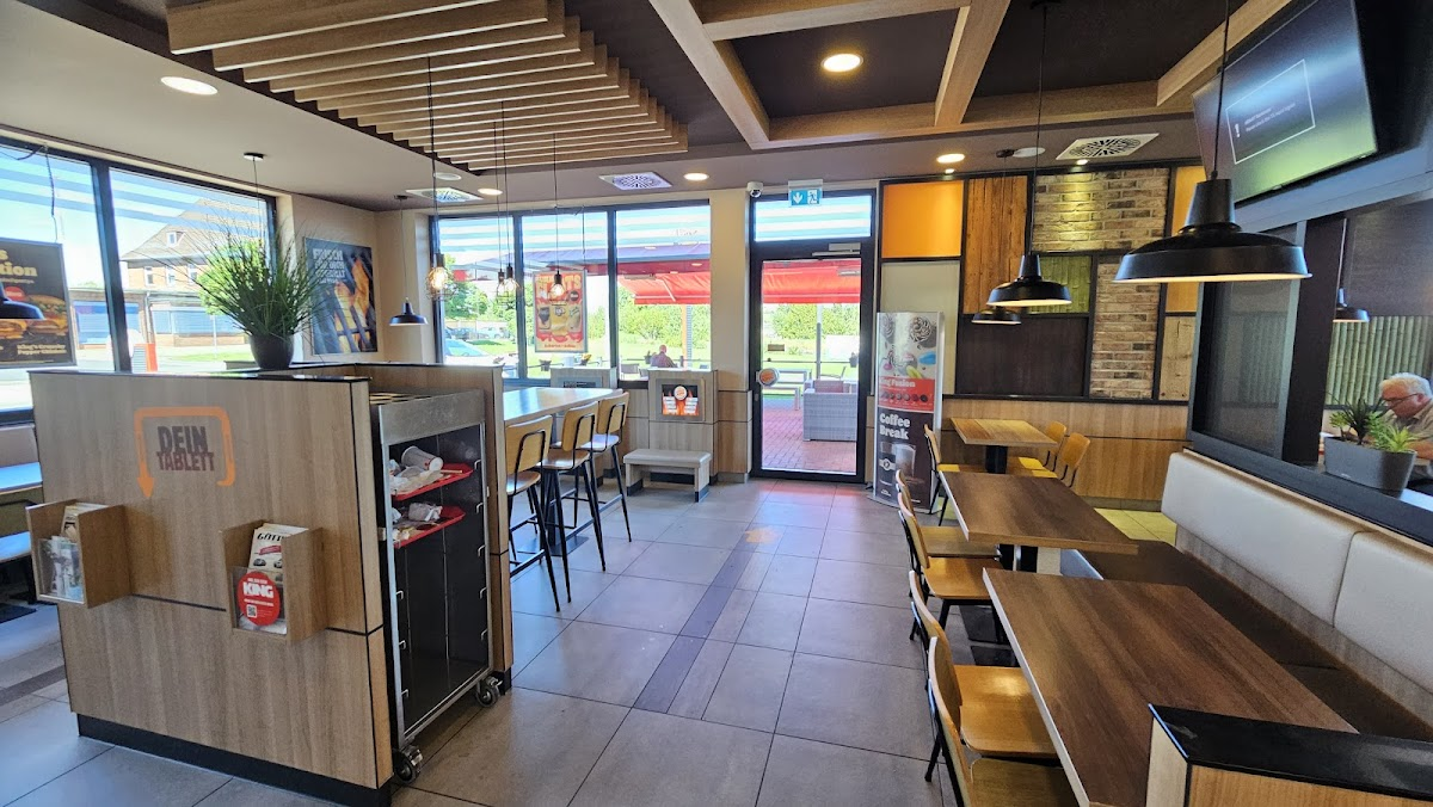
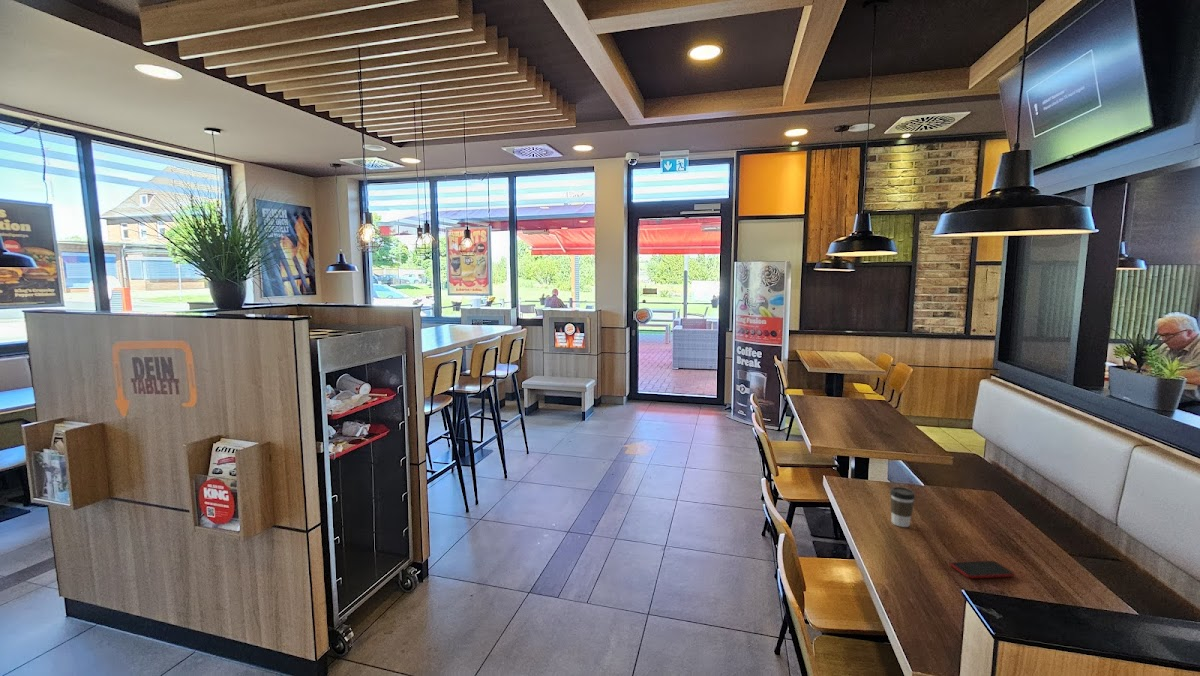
+ smartphone [949,560,1015,579]
+ coffee cup [889,486,916,528]
